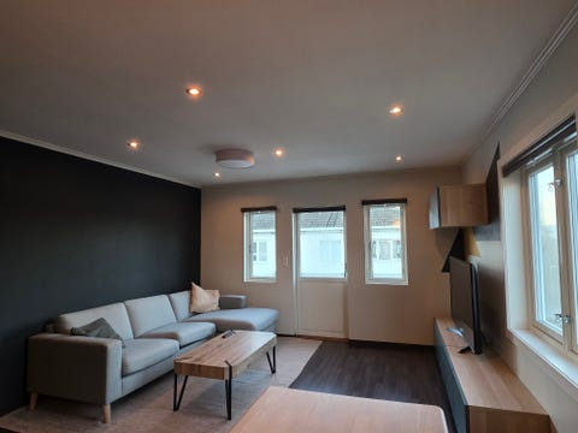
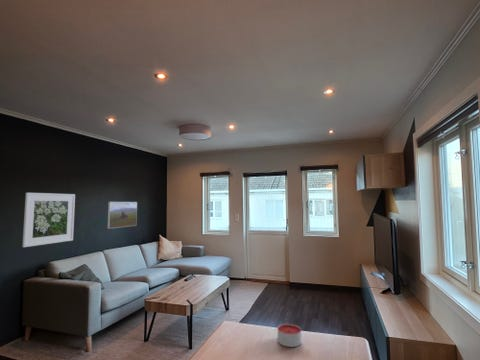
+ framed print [107,201,138,230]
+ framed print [21,192,76,248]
+ candle [277,323,302,348]
